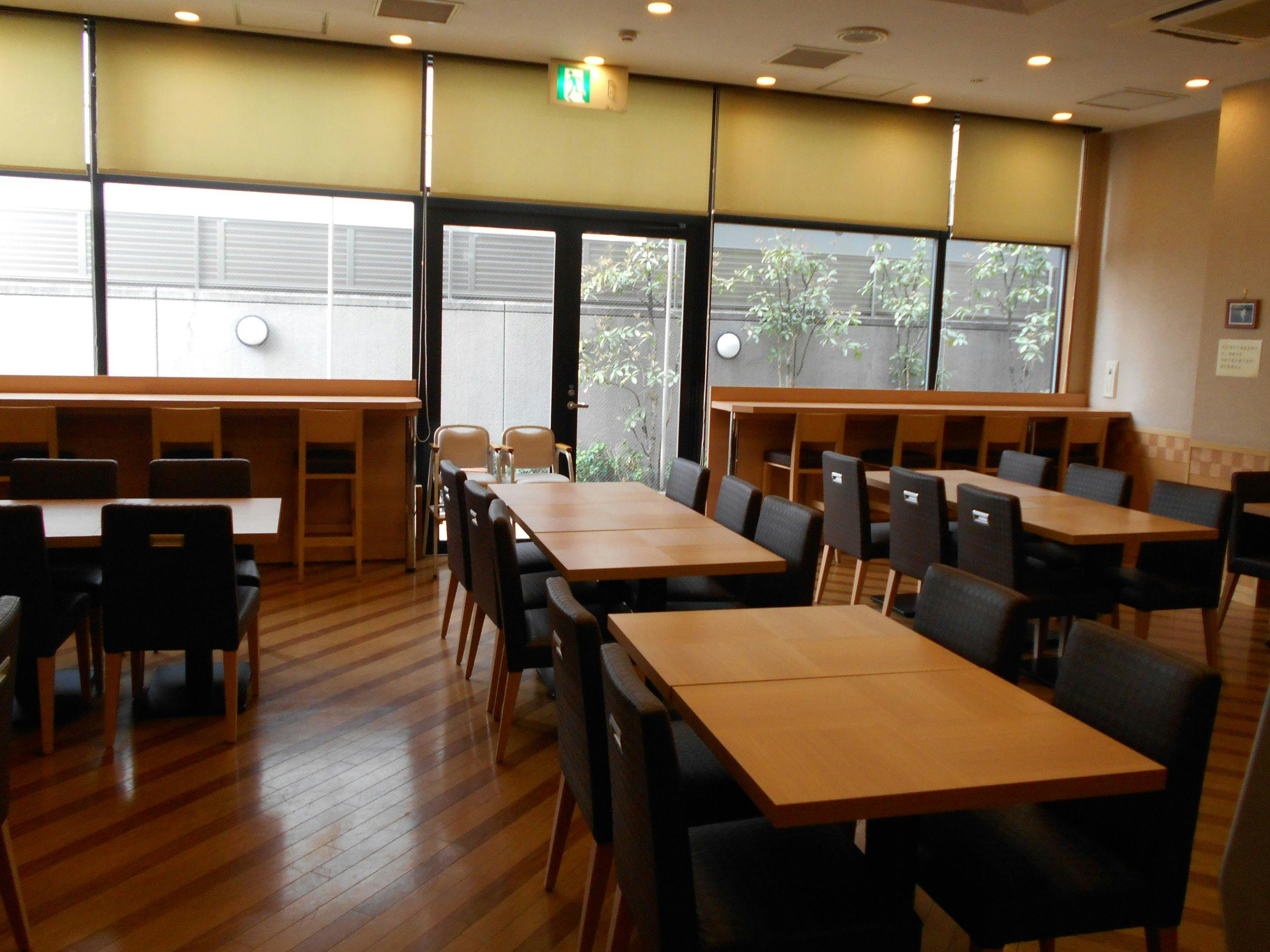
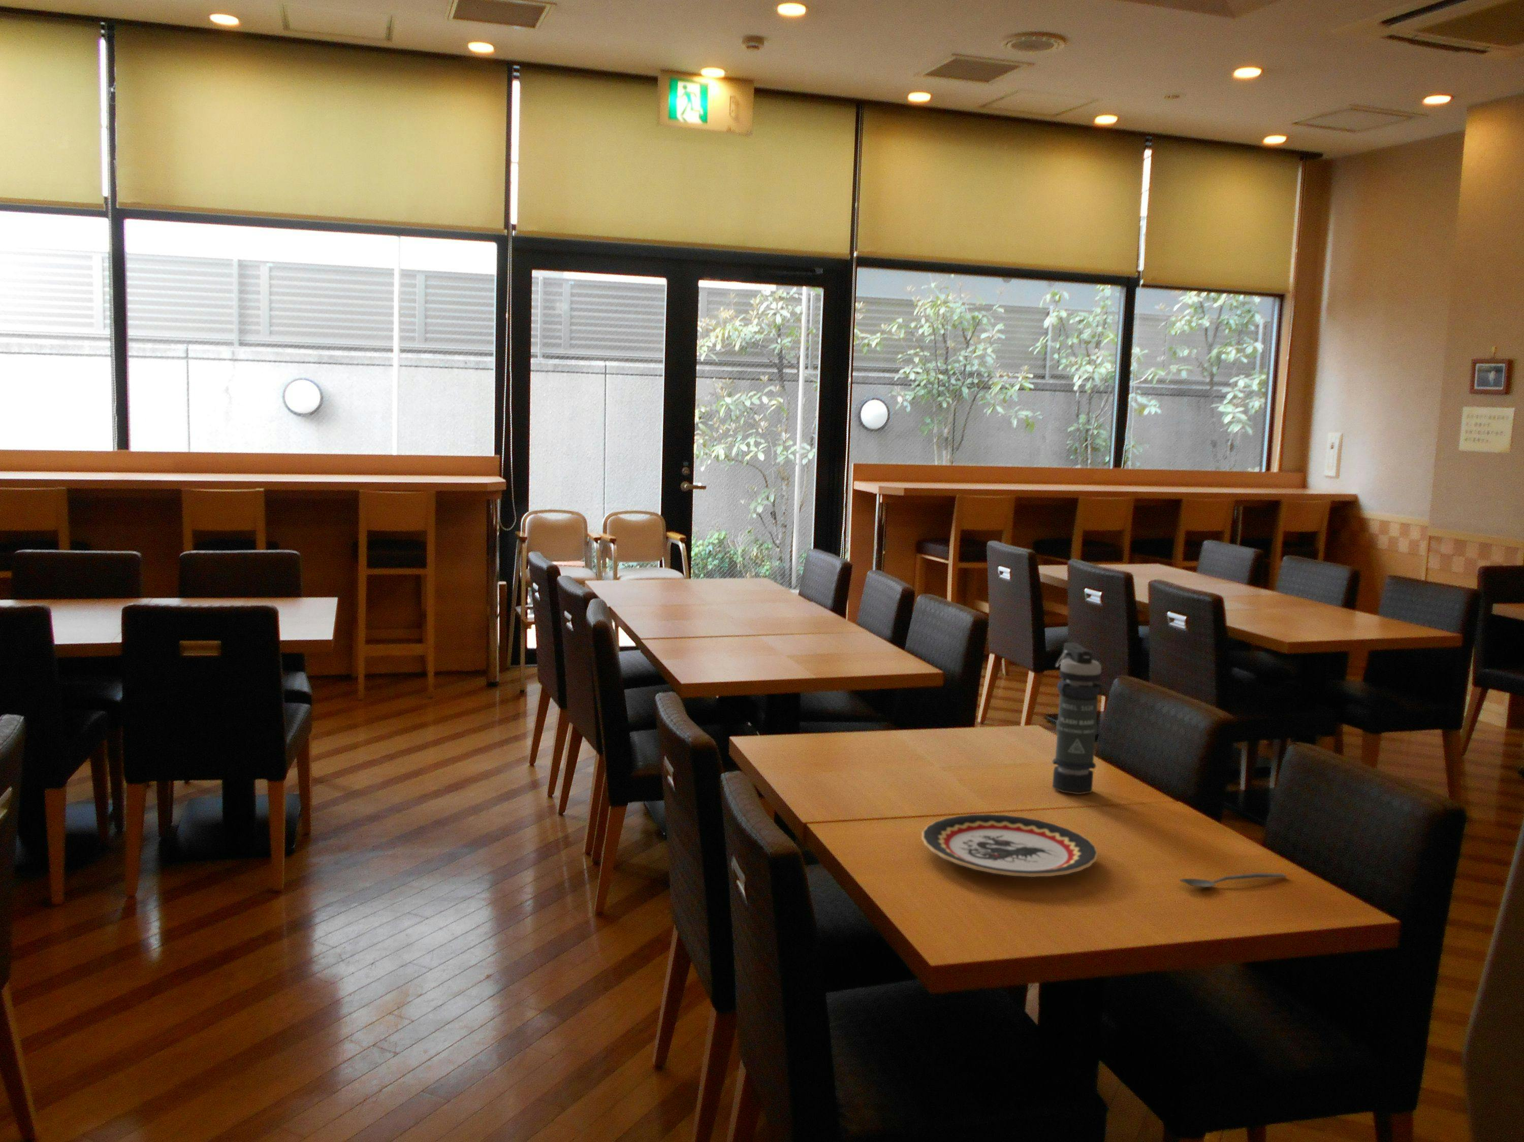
+ plate [922,813,1099,878]
+ smoke grenade [1051,642,1103,795]
+ spoon [1178,872,1288,888]
